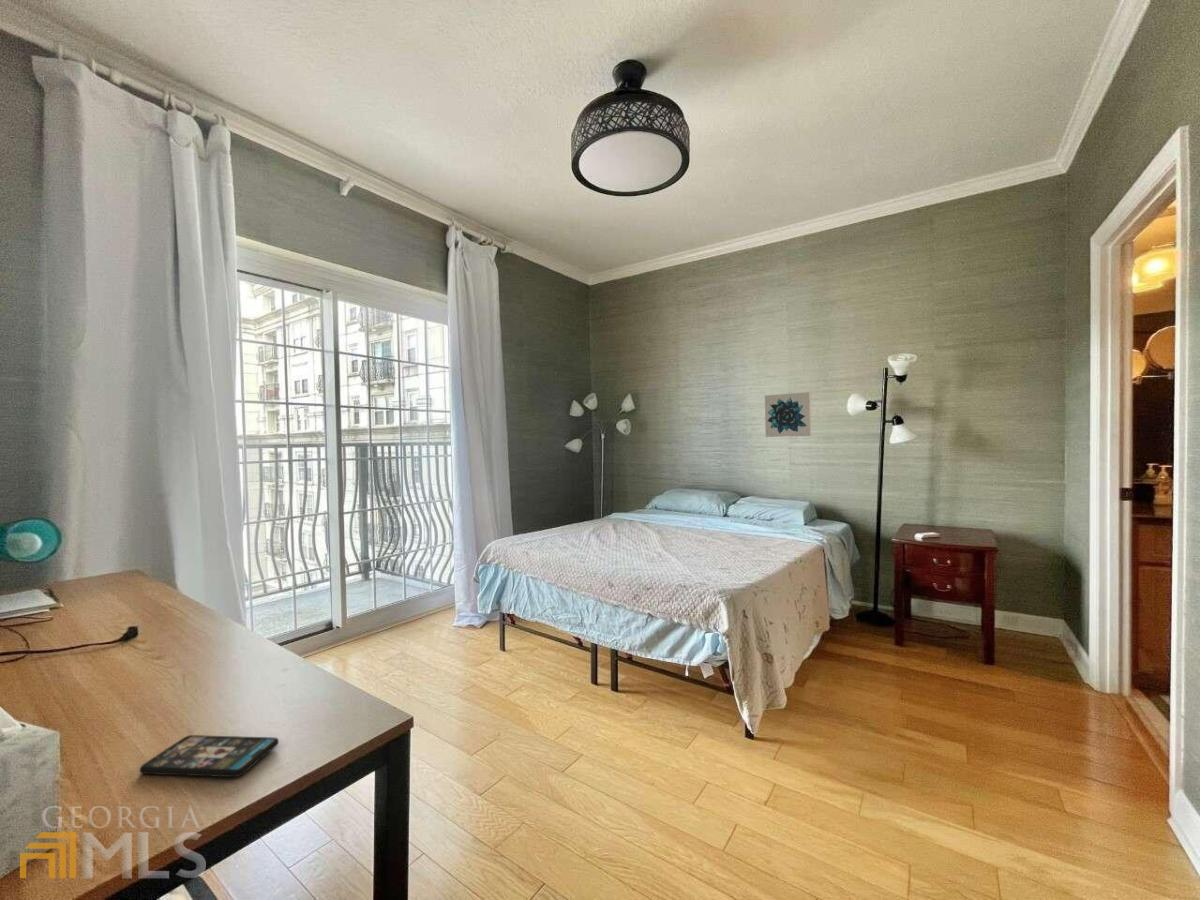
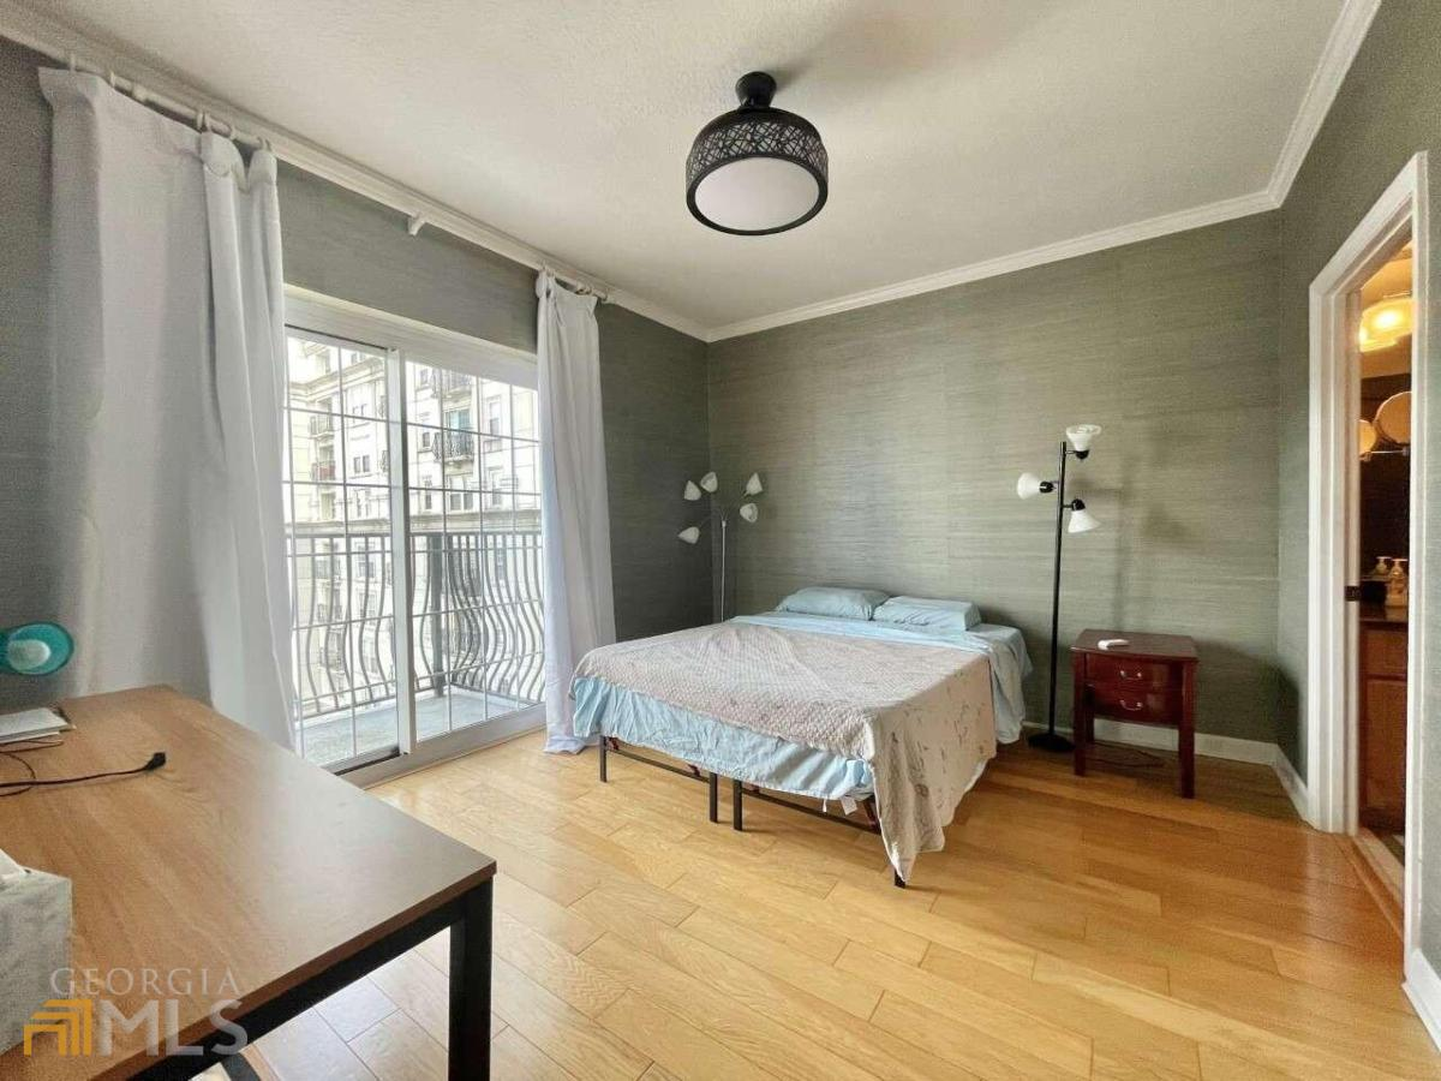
- wall art [764,391,812,438]
- smartphone [139,734,280,778]
